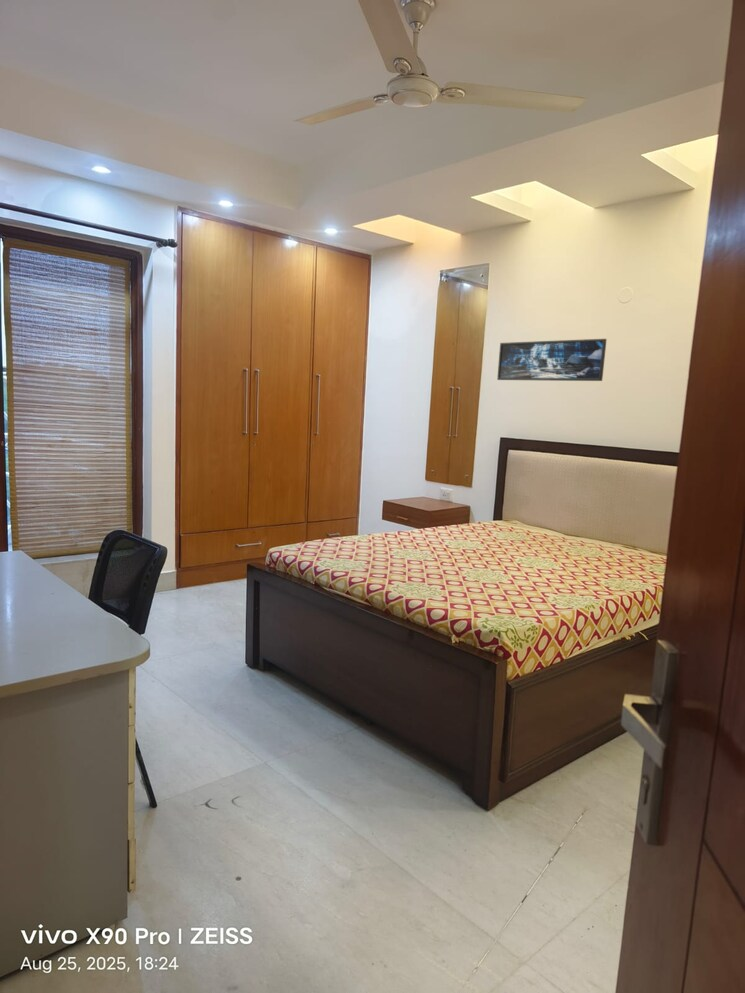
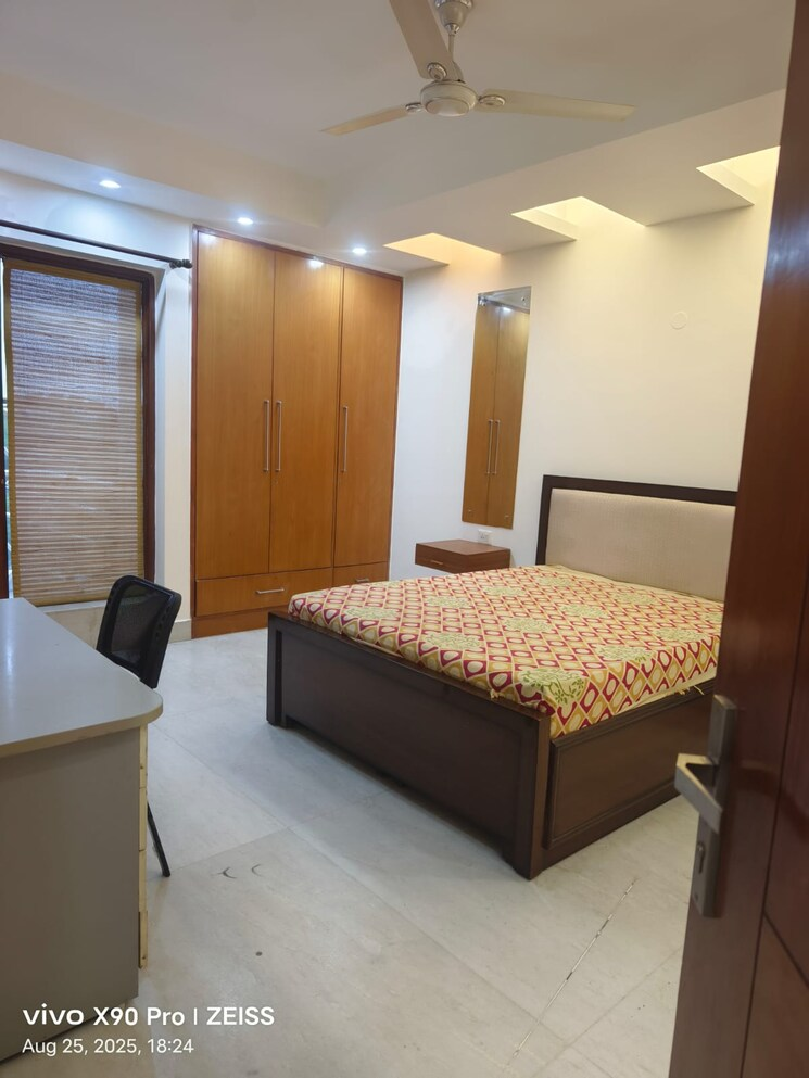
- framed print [496,338,608,382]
